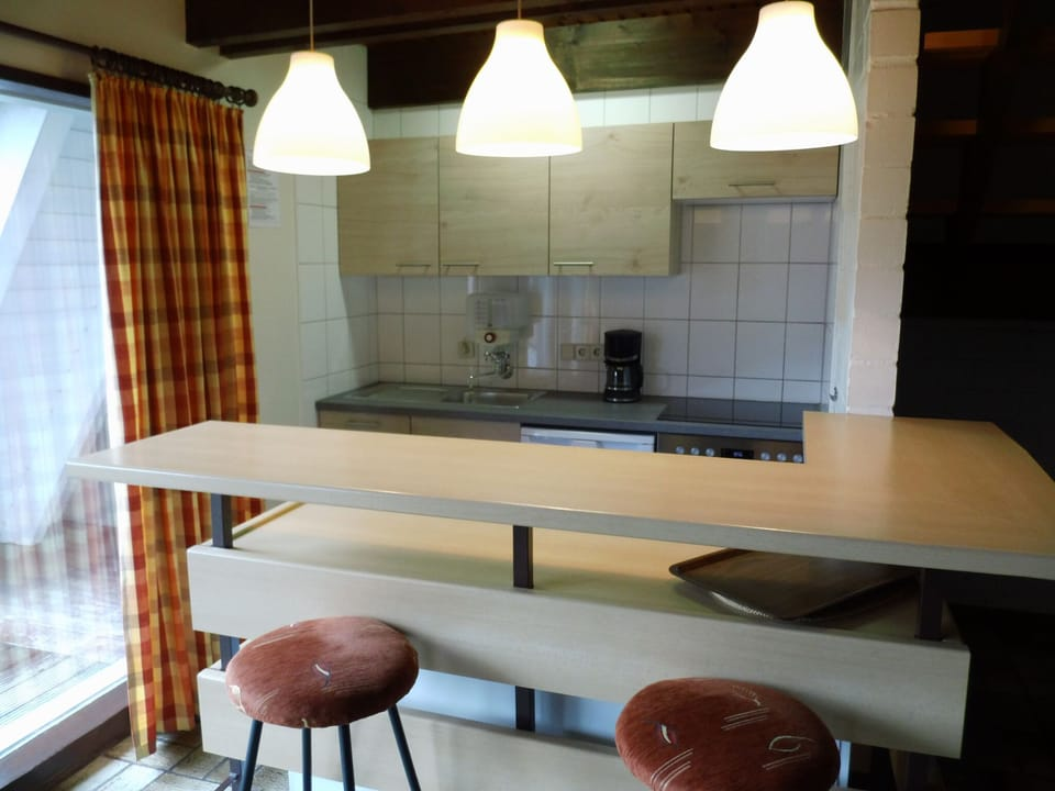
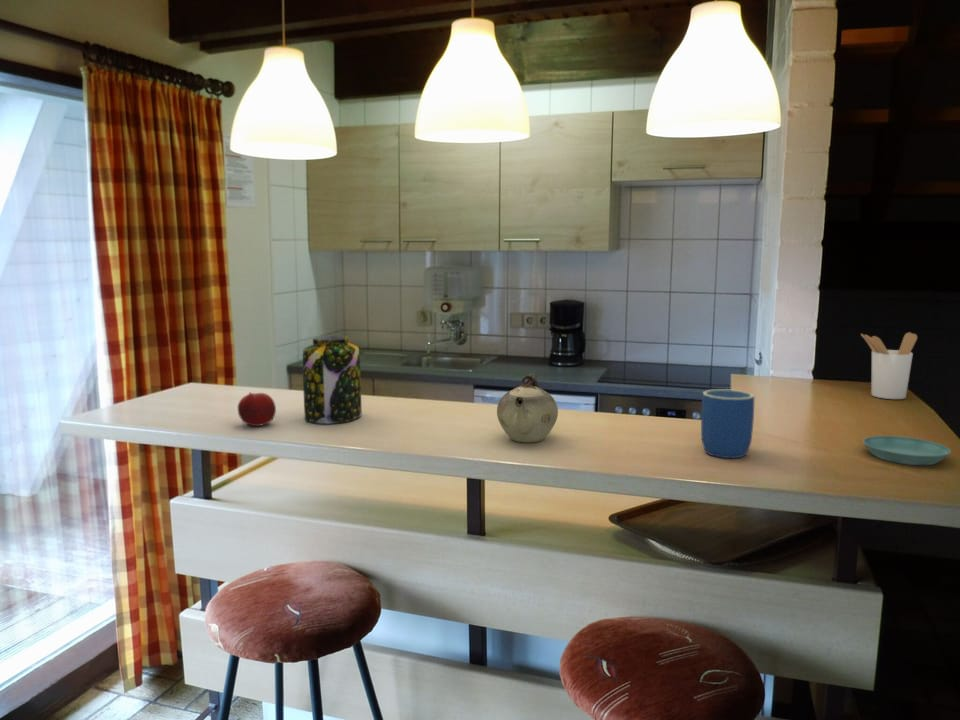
+ jar [302,335,363,425]
+ teapot [496,372,559,443]
+ fruit [237,391,277,427]
+ saucer [862,435,952,466]
+ mug [700,388,755,459]
+ utensil holder [860,331,918,400]
